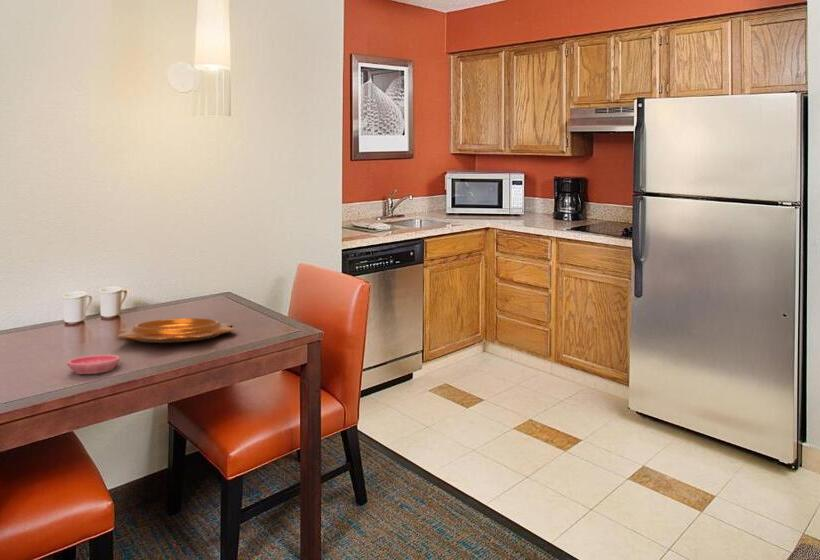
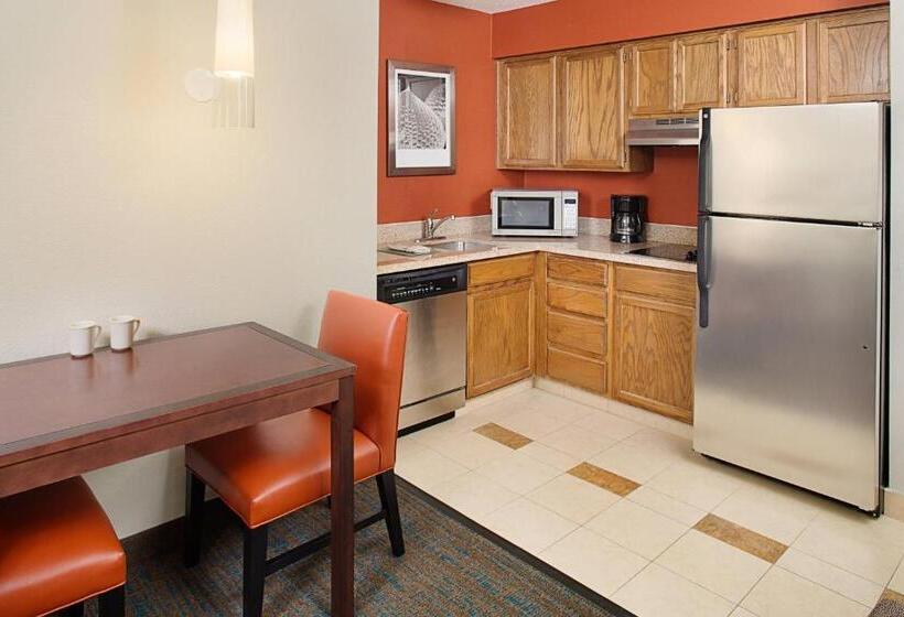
- saucer [66,354,121,375]
- decorative bowl [117,317,236,344]
